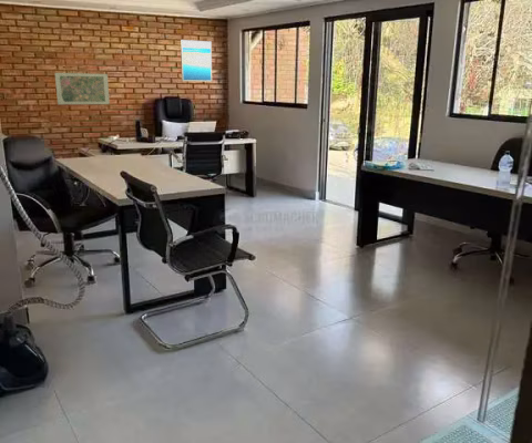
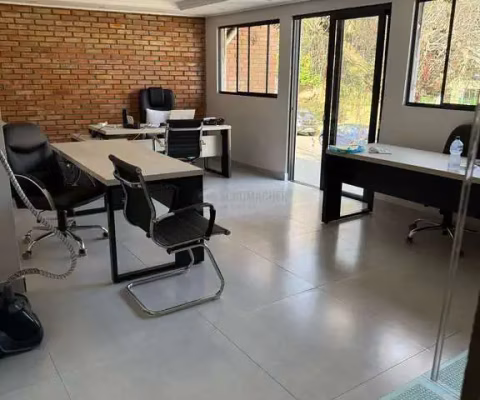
- wall art [180,39,213,83]
- road map [54,72,111,105]
